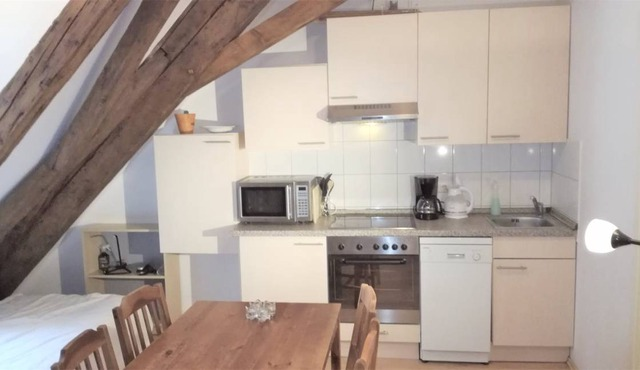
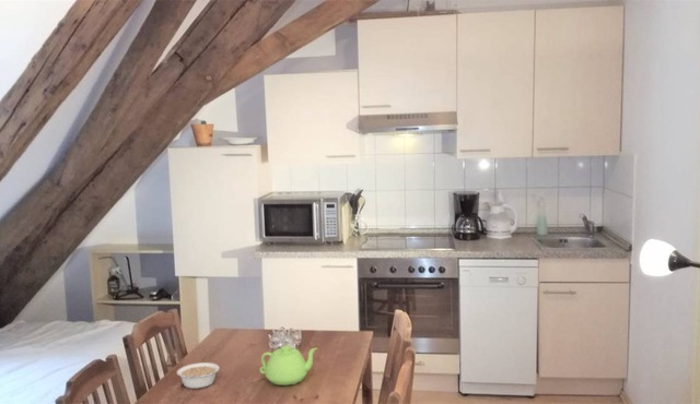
+ teapot [259,344,318,387]
+ legume [176,361,222,390]
